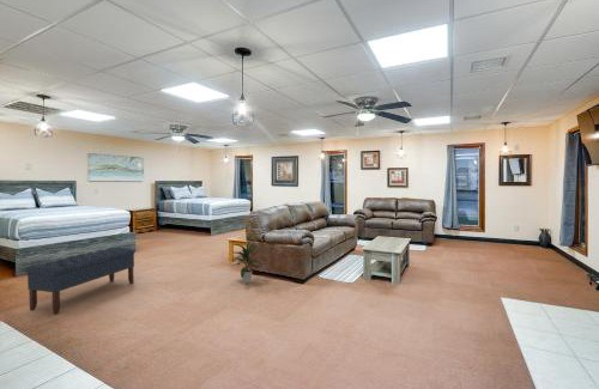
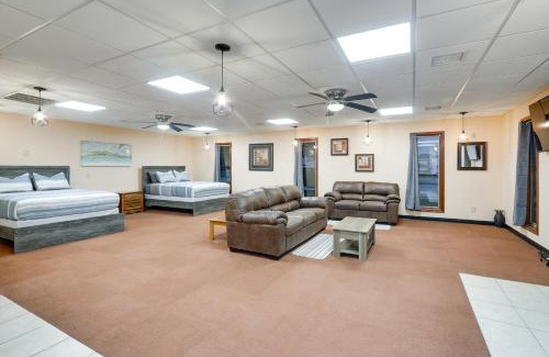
- bench [25,247,137,315]
- indoor plant [230,239,264,285]
